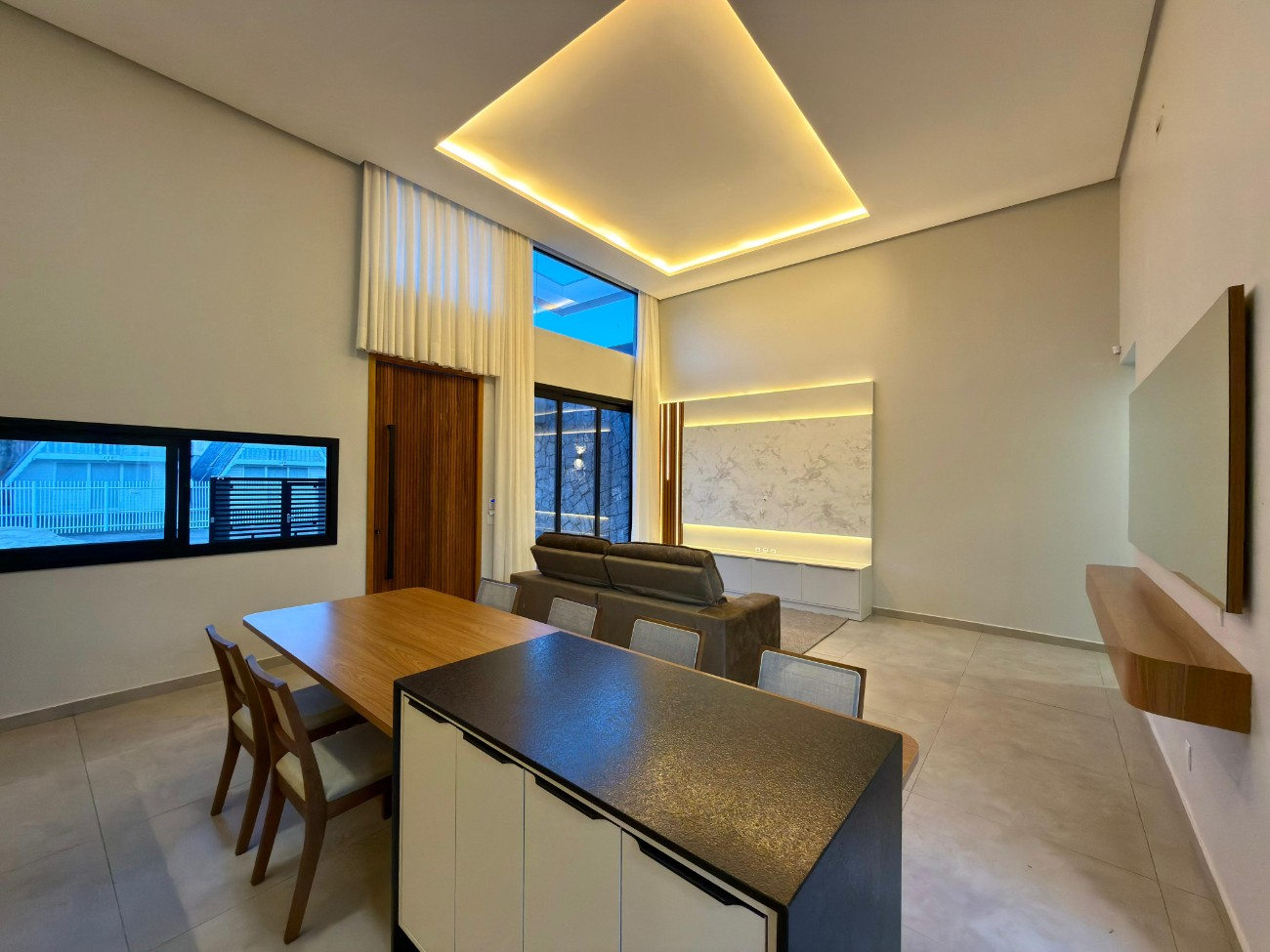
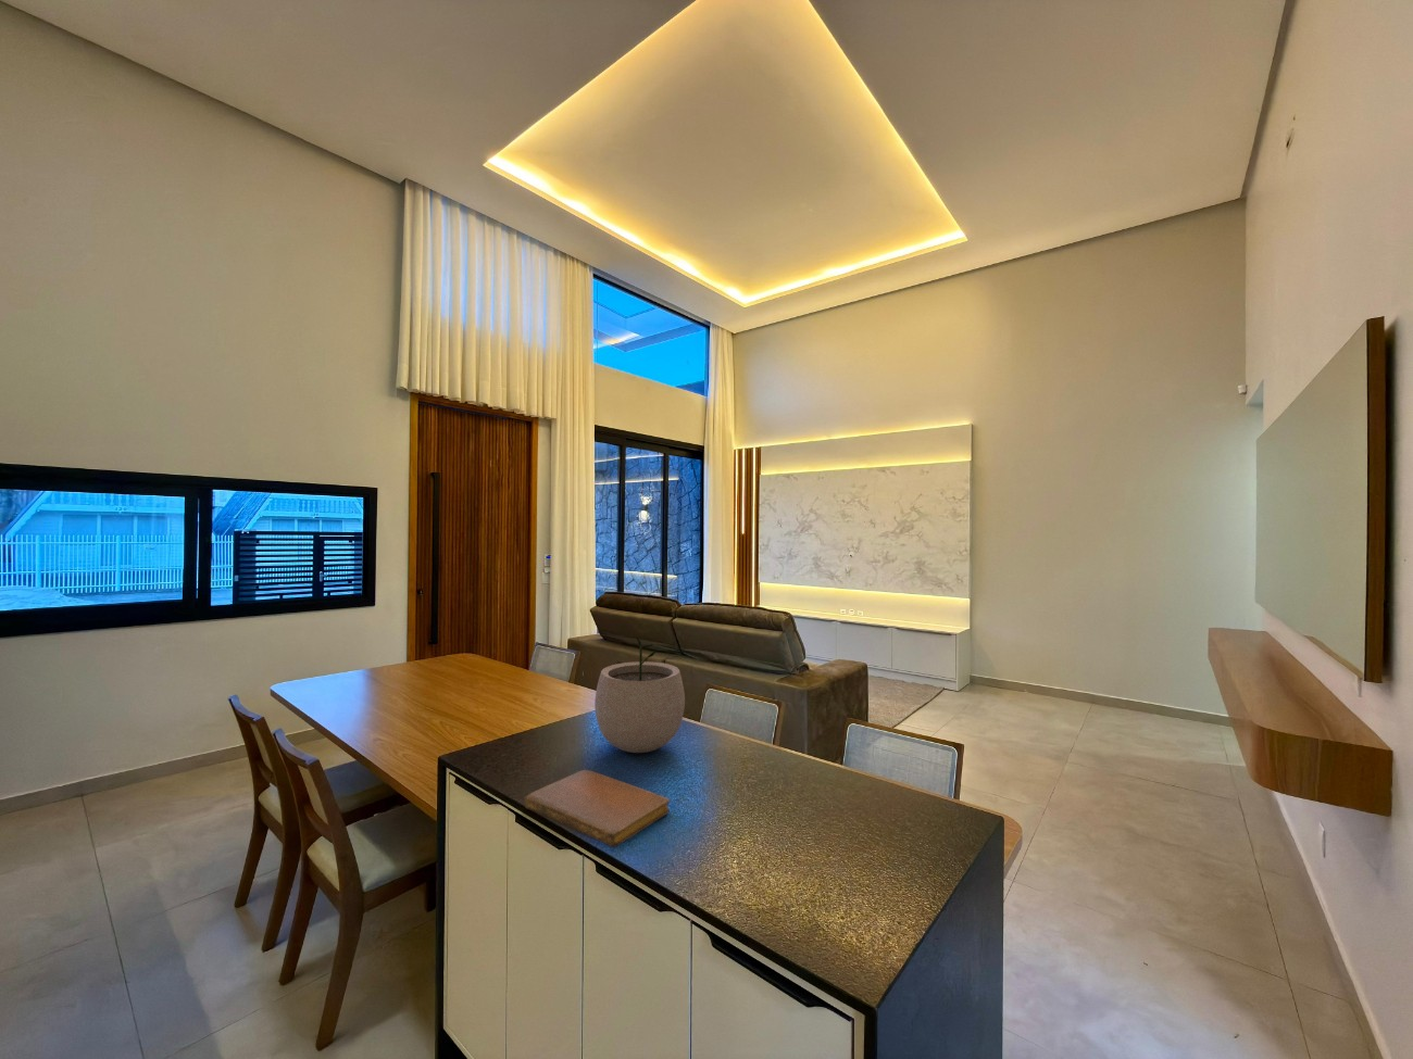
+ notebook [523,769,671,849]
+ plant pot [593,636,685,754]
